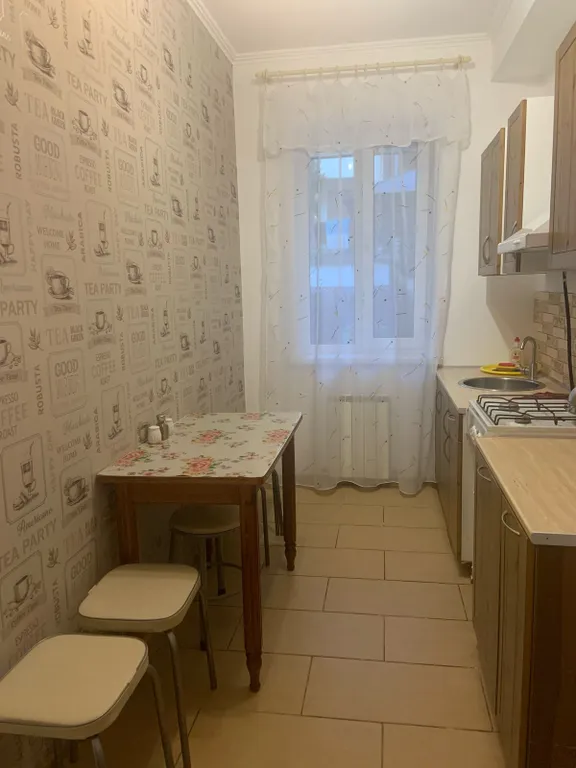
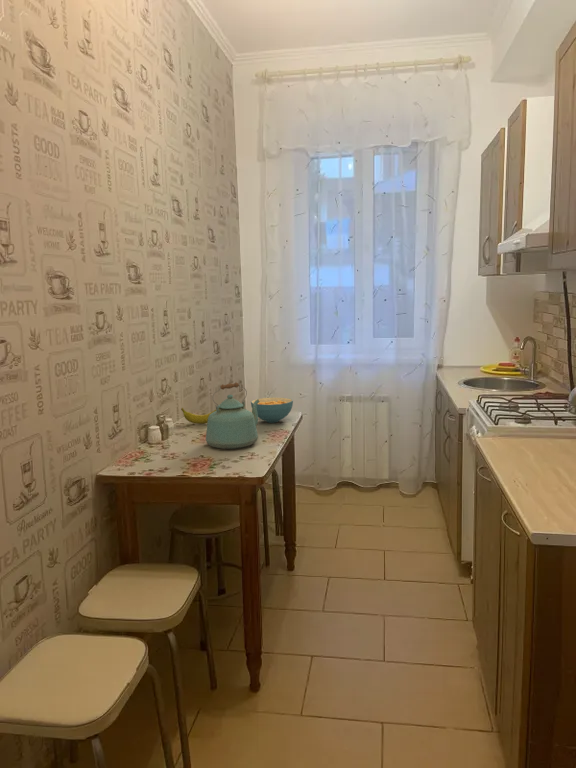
+ cereal bowl [250,397,294,424]
+ banana [180,407,216,425]
+ kettle [205,382,260,450]
